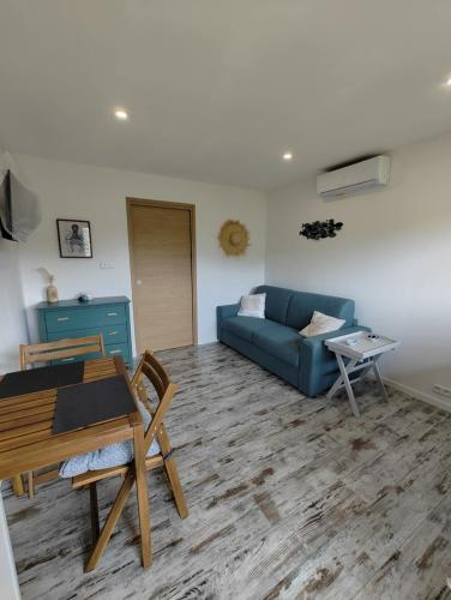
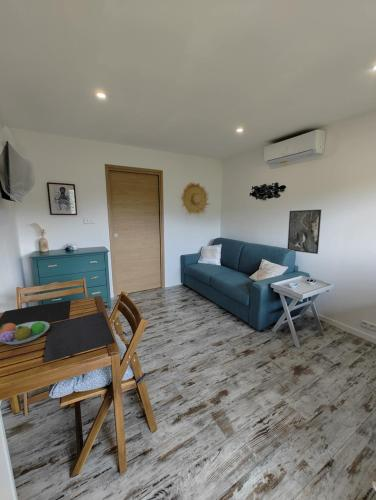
+ fruit bowl [0,320,51,345]
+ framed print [287,208,322,255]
